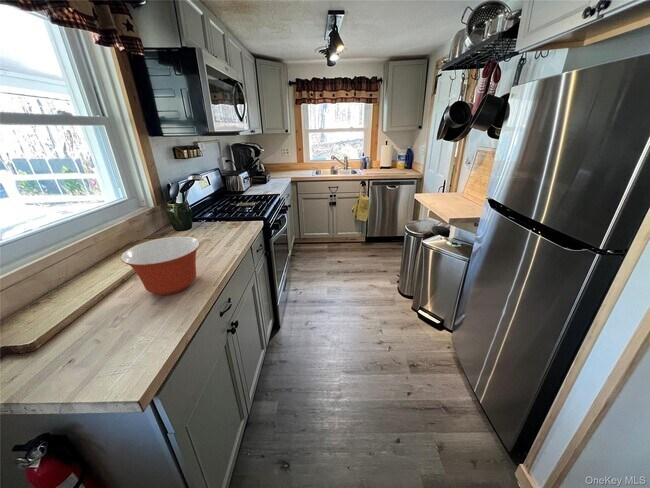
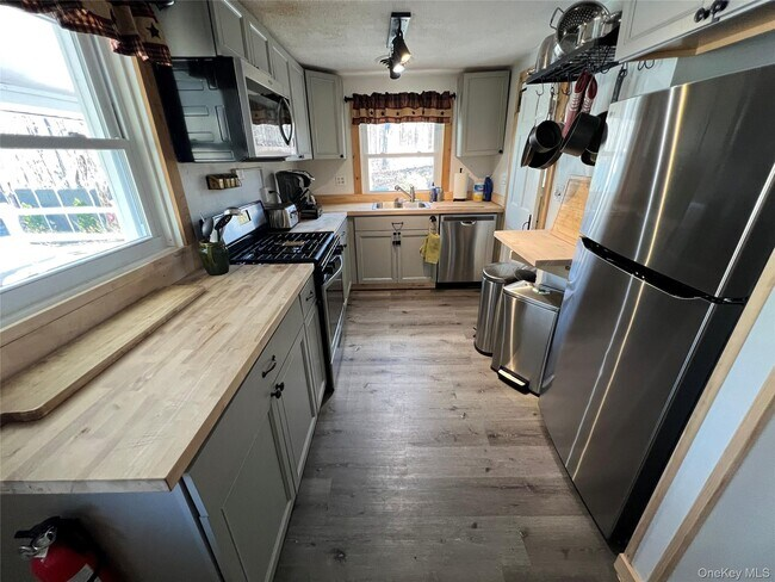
- mixing bowl [120,236,201,296]
